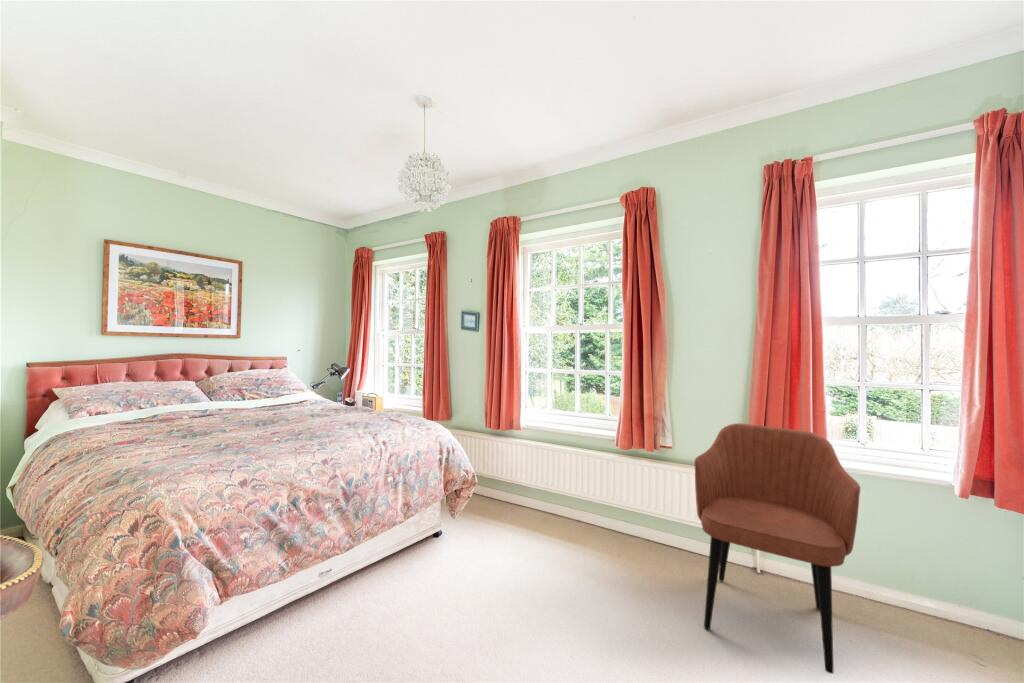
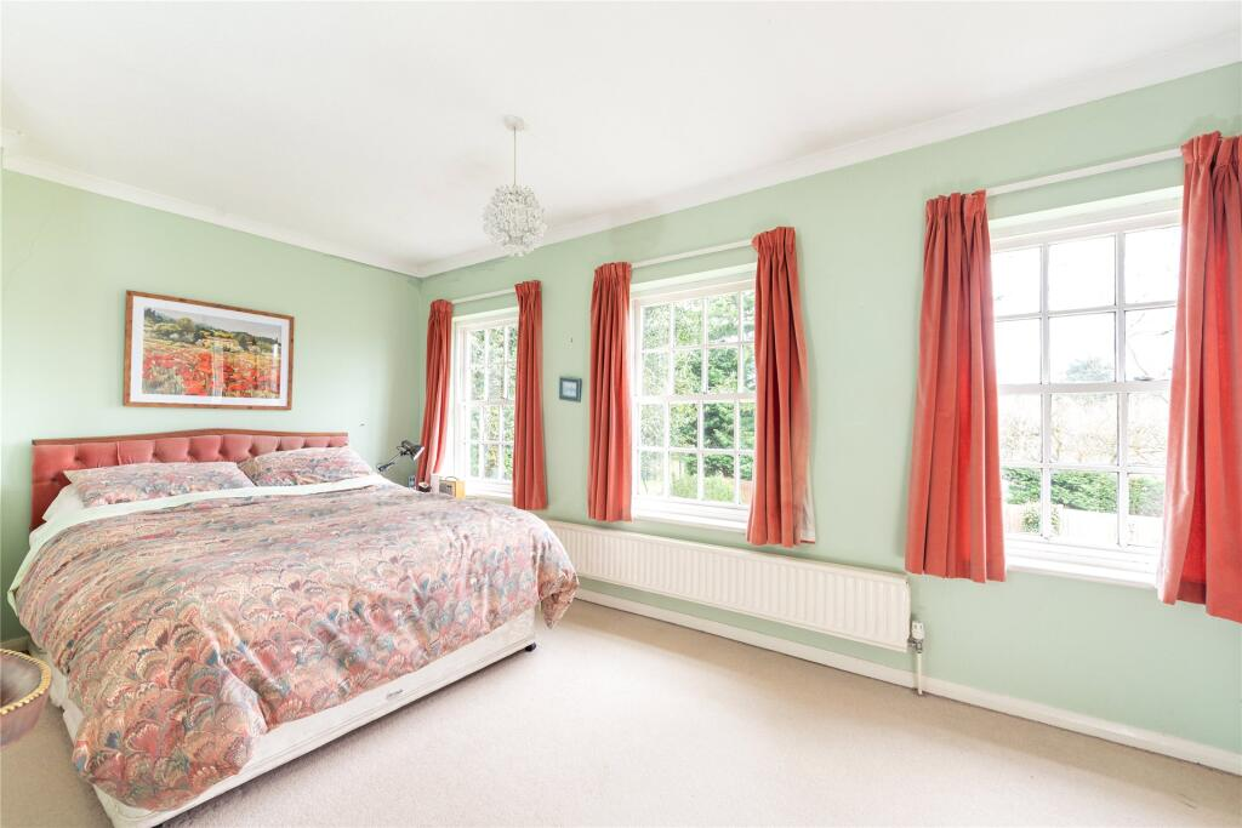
- armchair [694,423,861,675]
